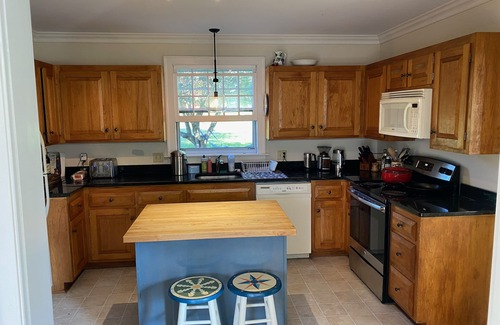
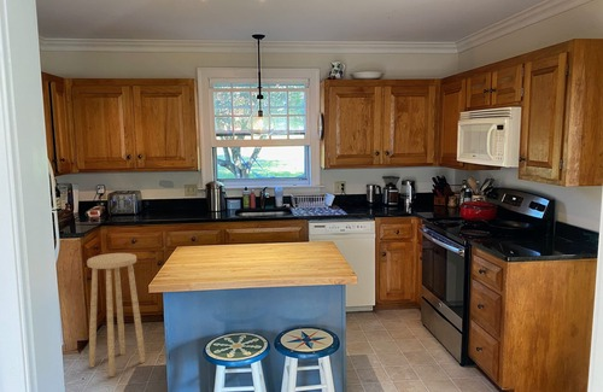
+ stool [86,252,146,378]
